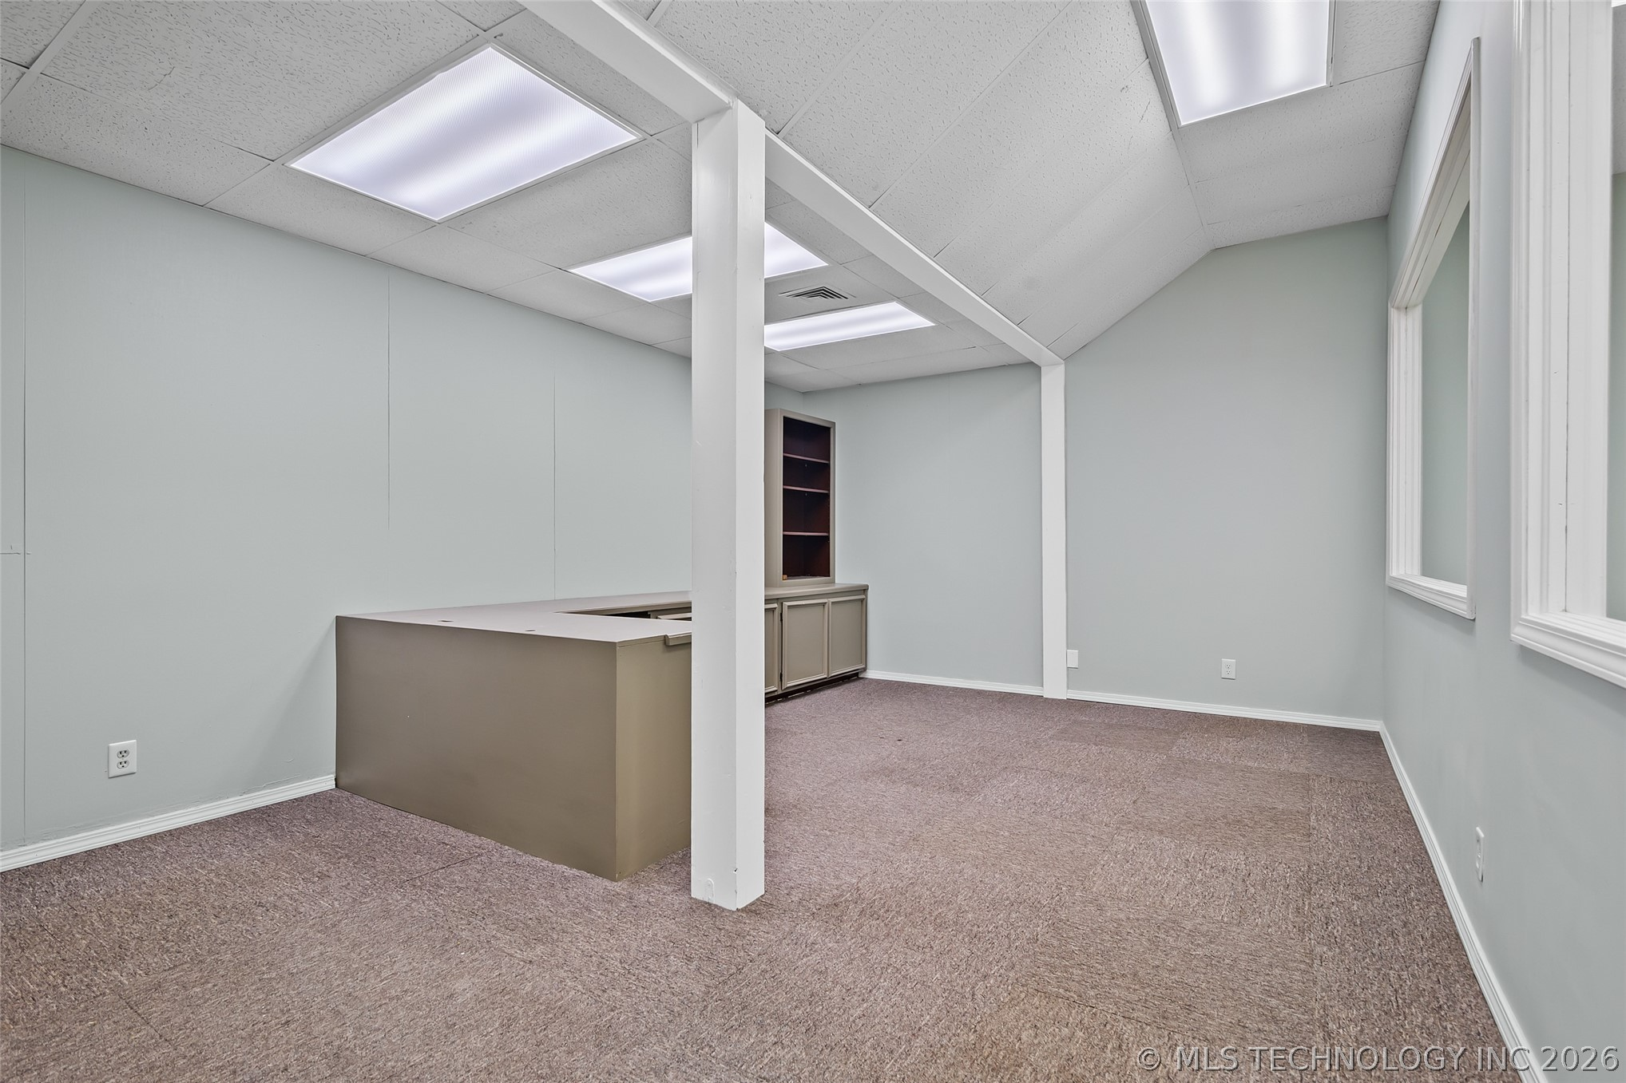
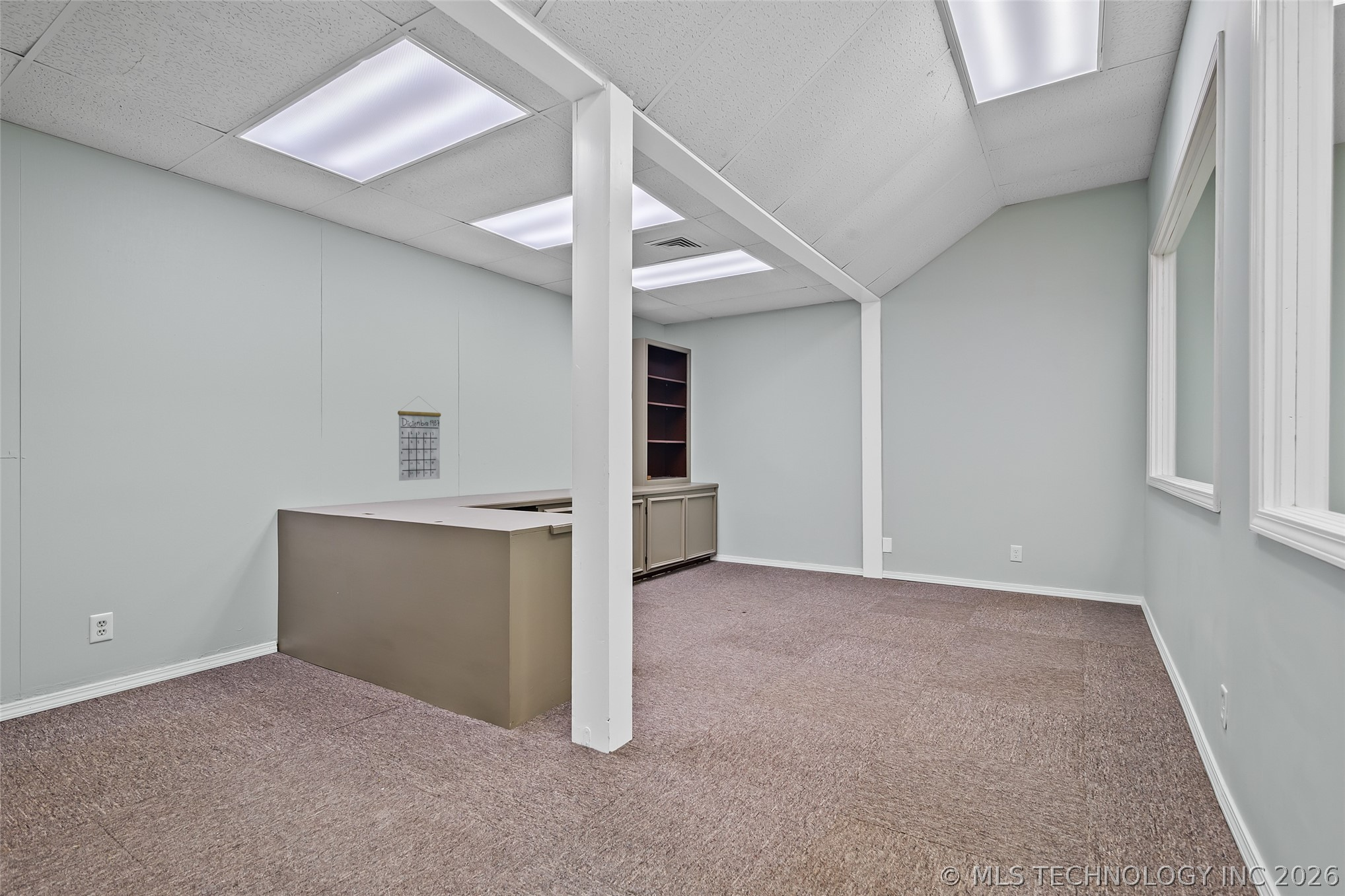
+ calendar [397,396,442,481]
